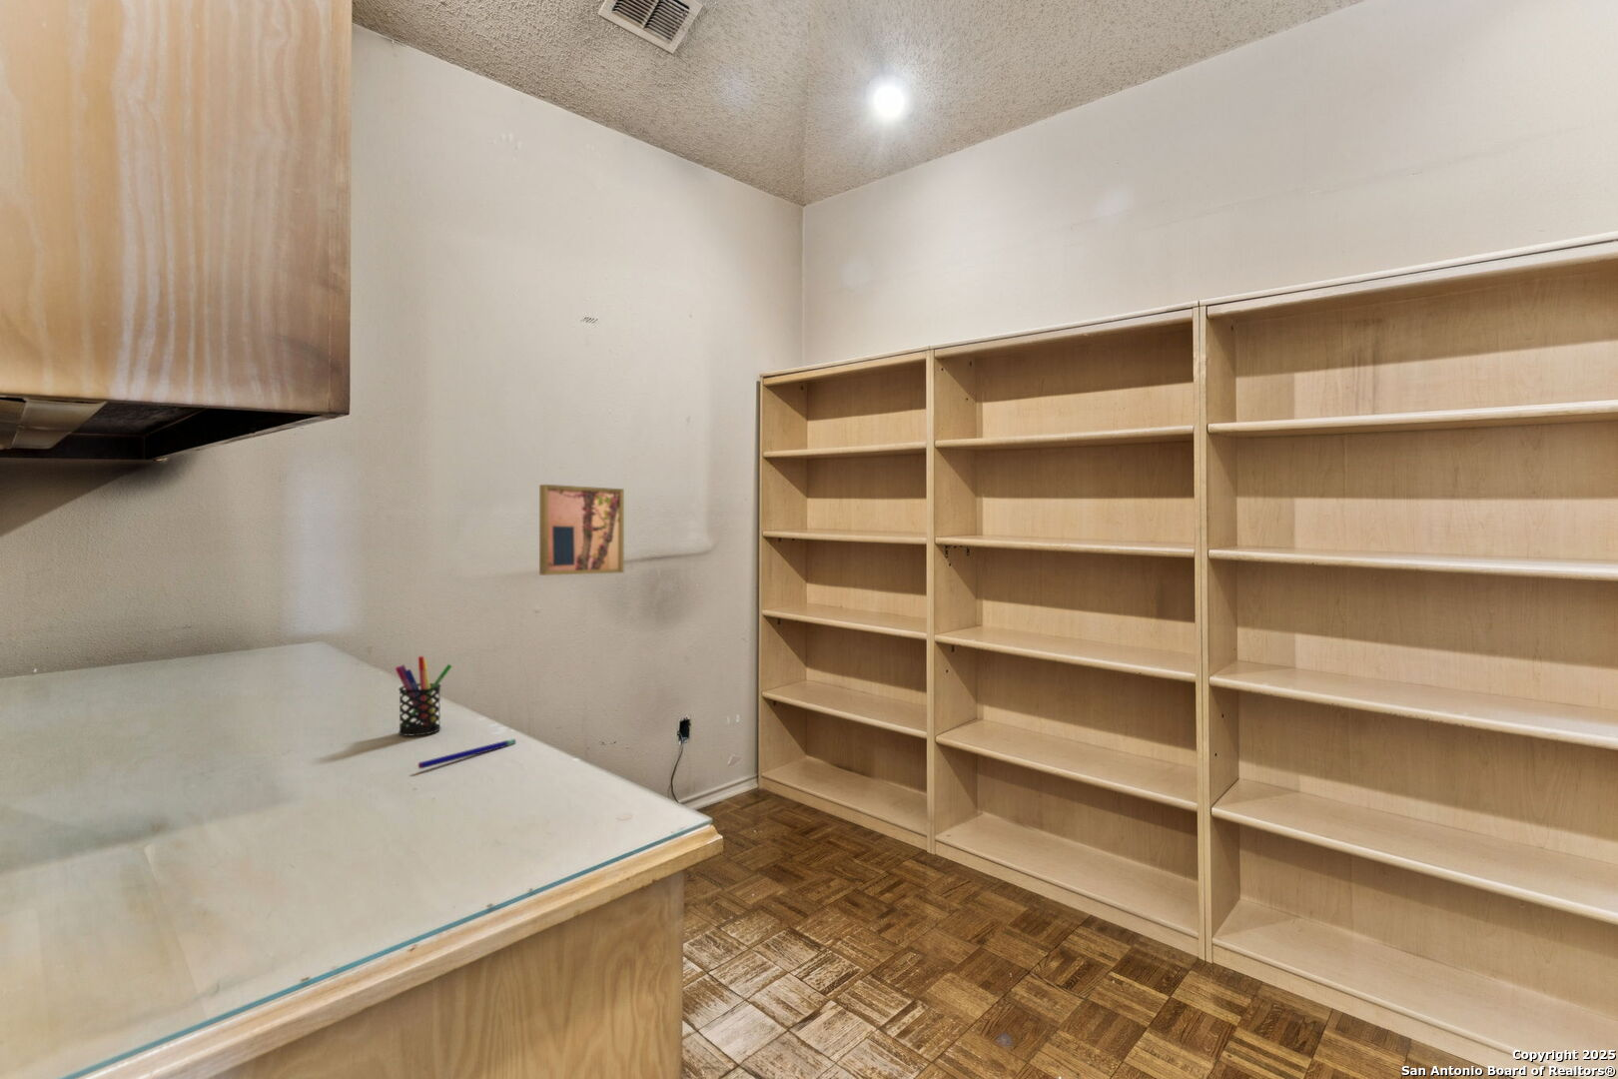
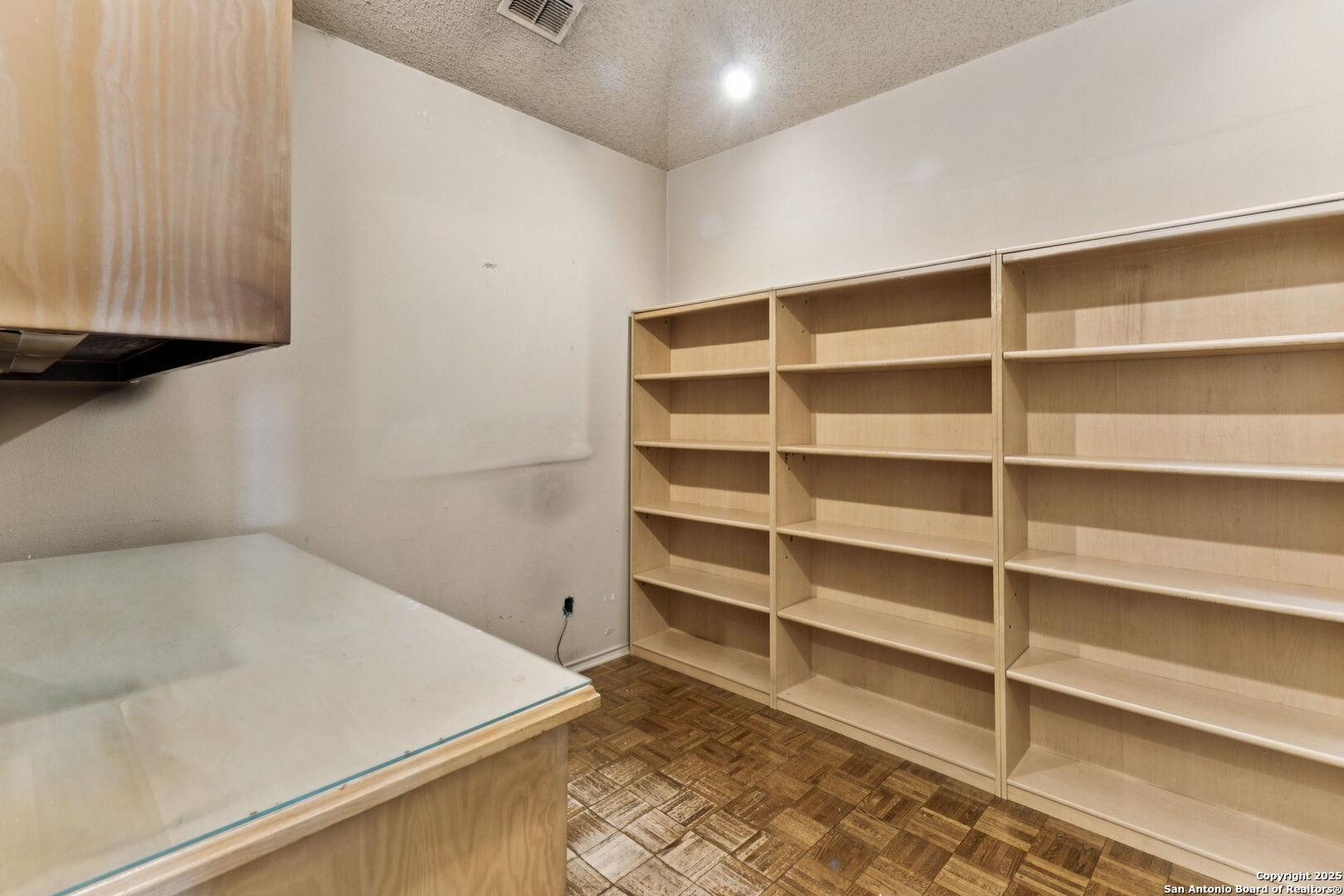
- wall art [538,484,625,577]
- pen [418,738,516,771]
- pen holder [395,655,454,736]
